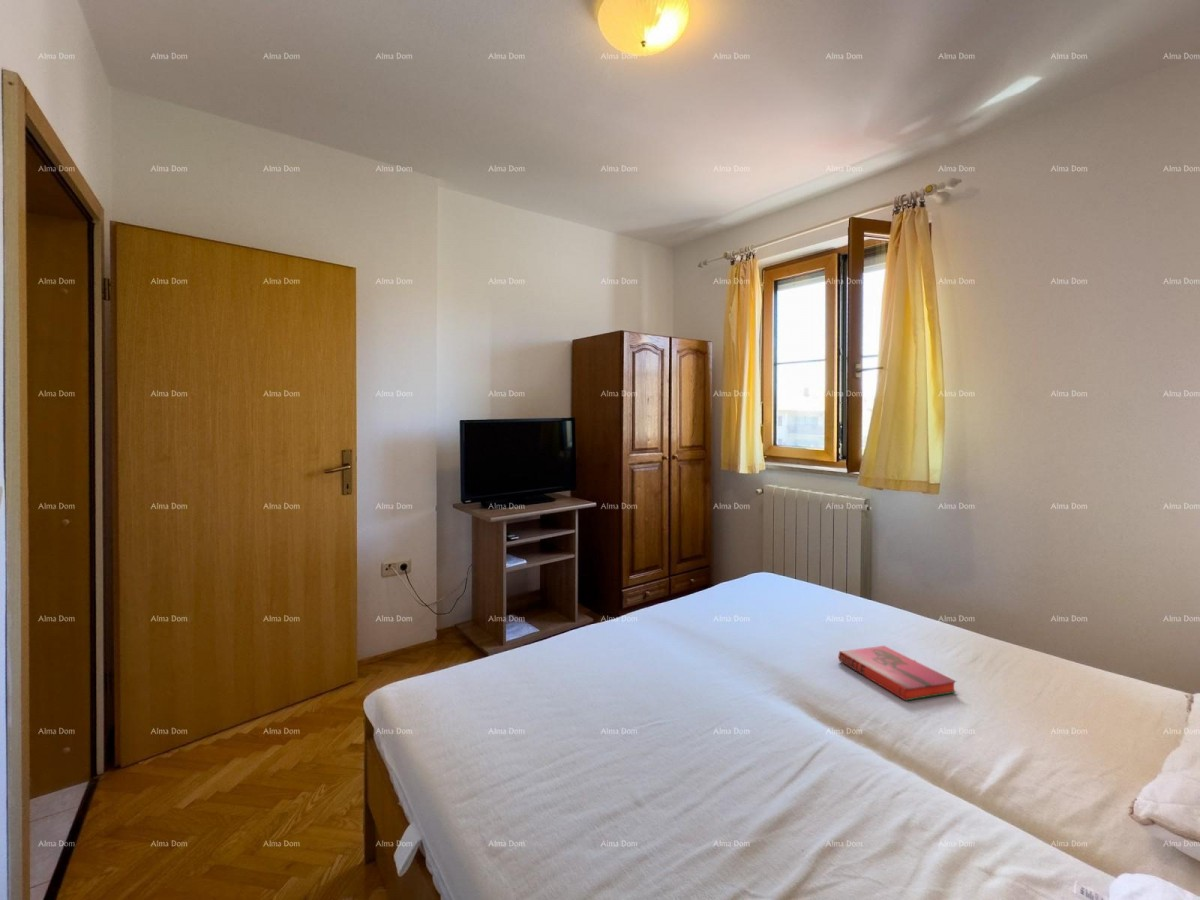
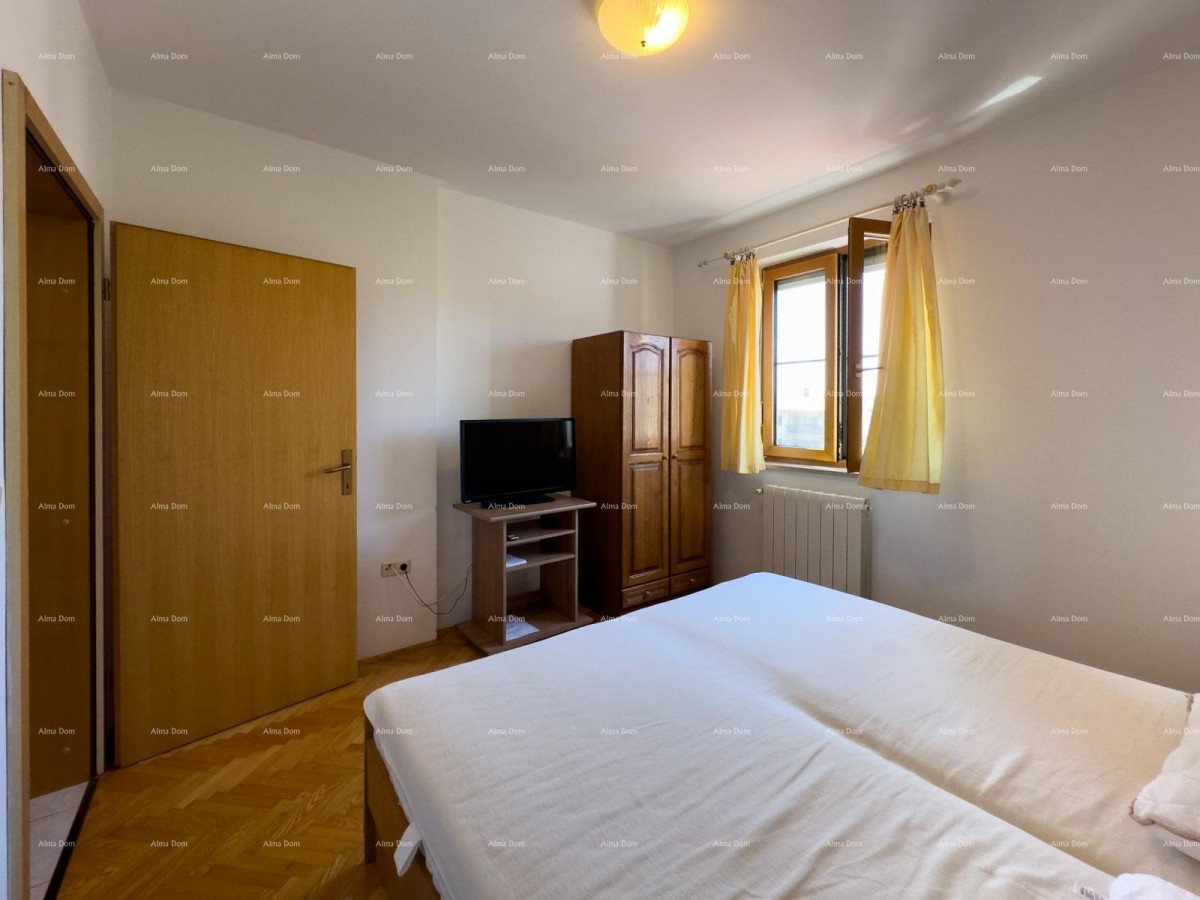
- hardback book [838,645,957,702]
